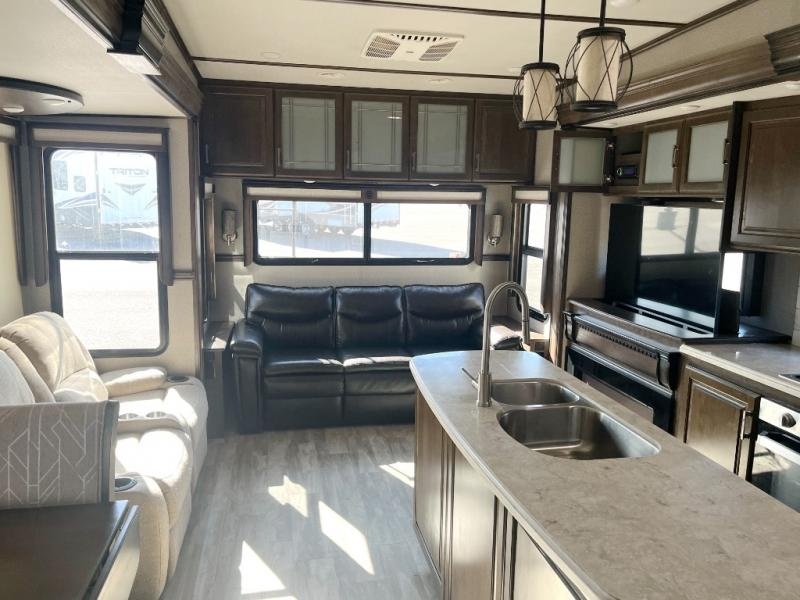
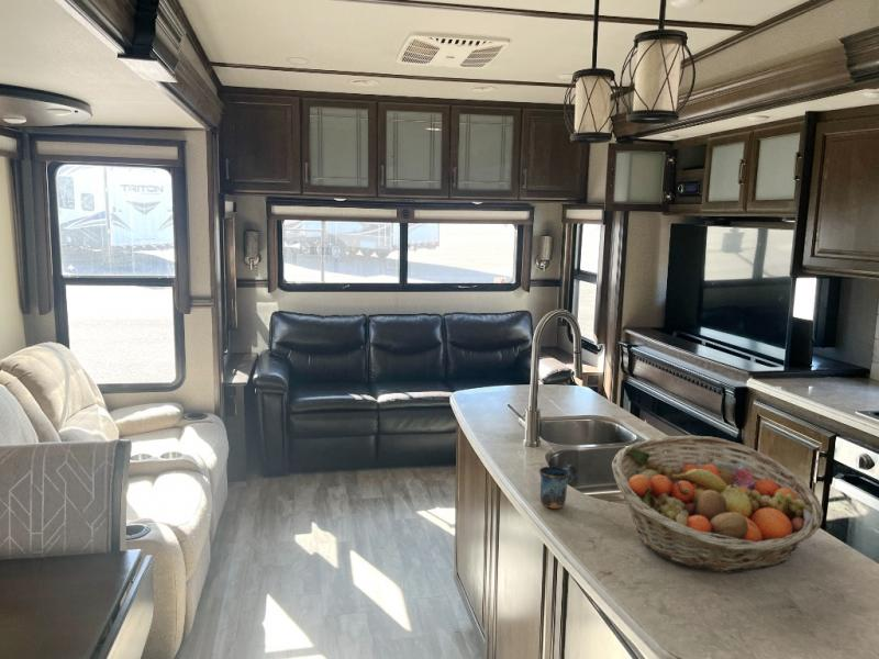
+ mug [538,463,577,510]
+ fruit basket [611,435,824,573]
